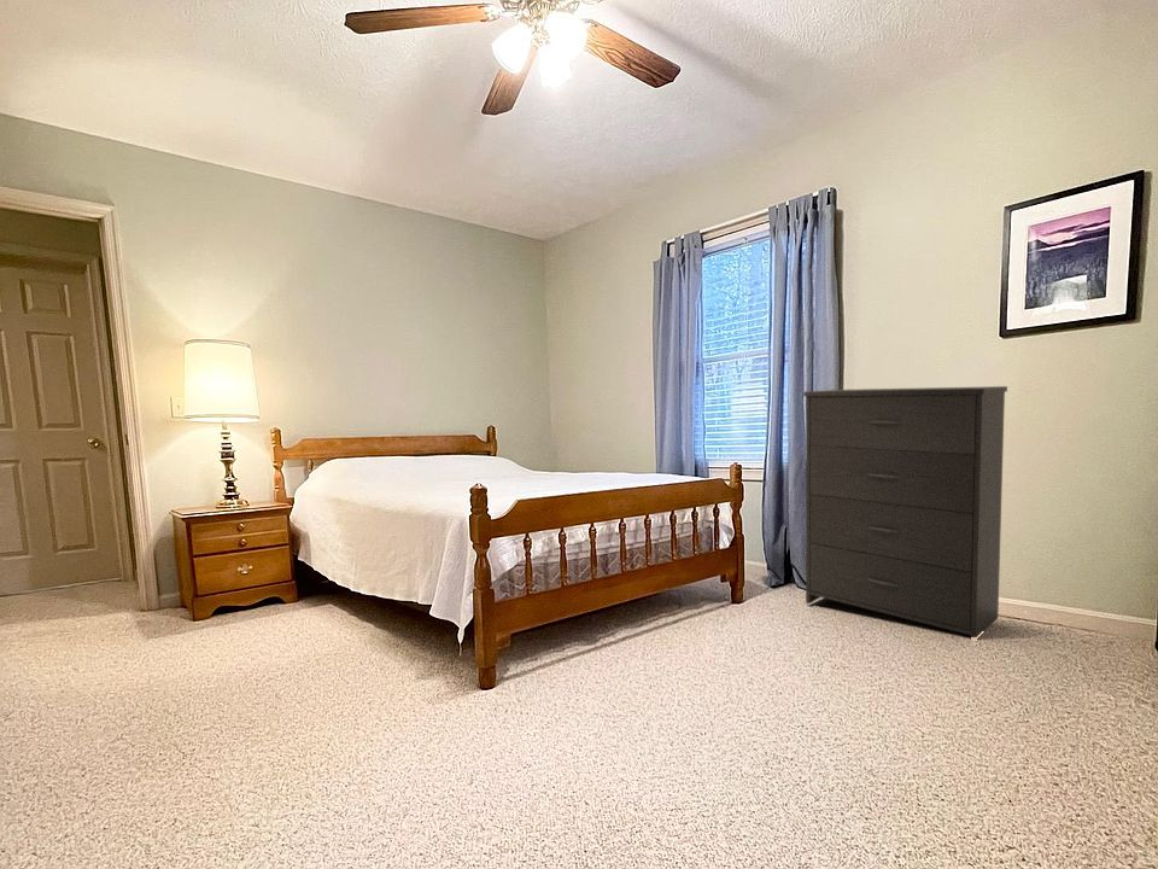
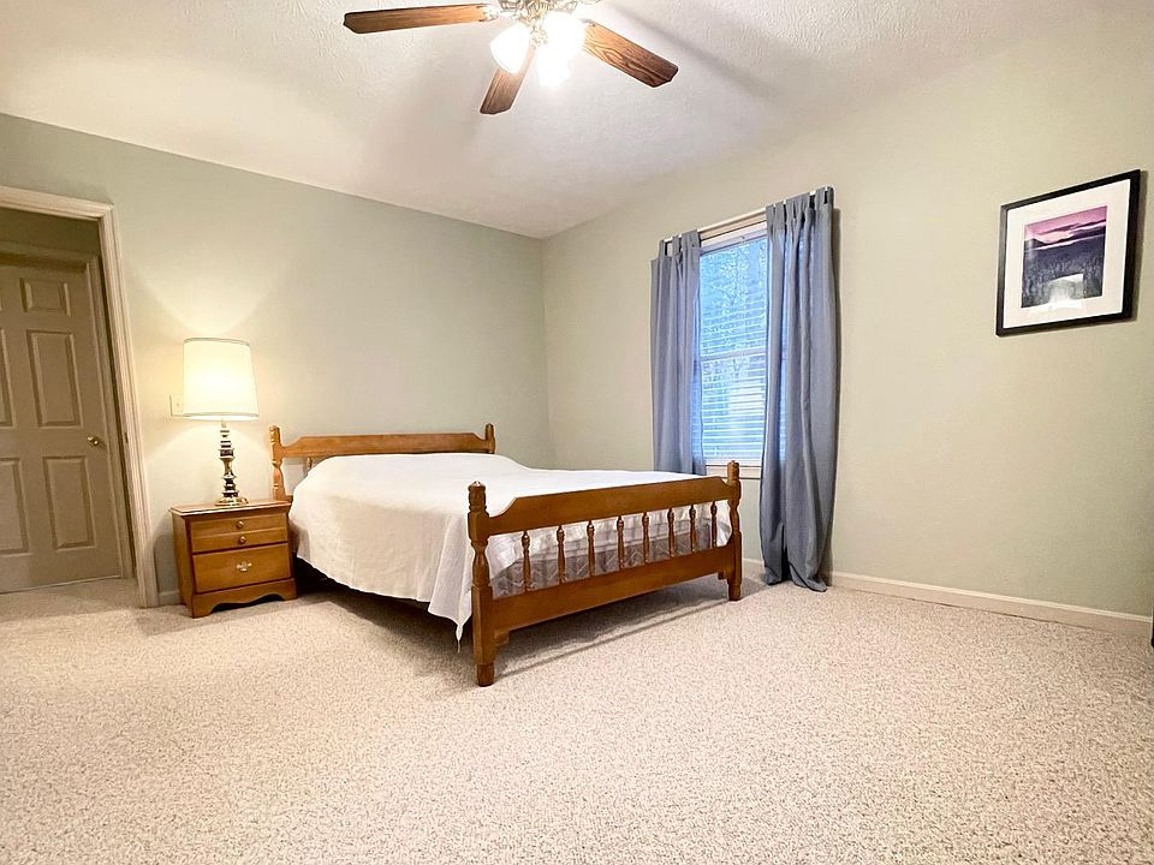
- dresser [802,385,1008,638]
